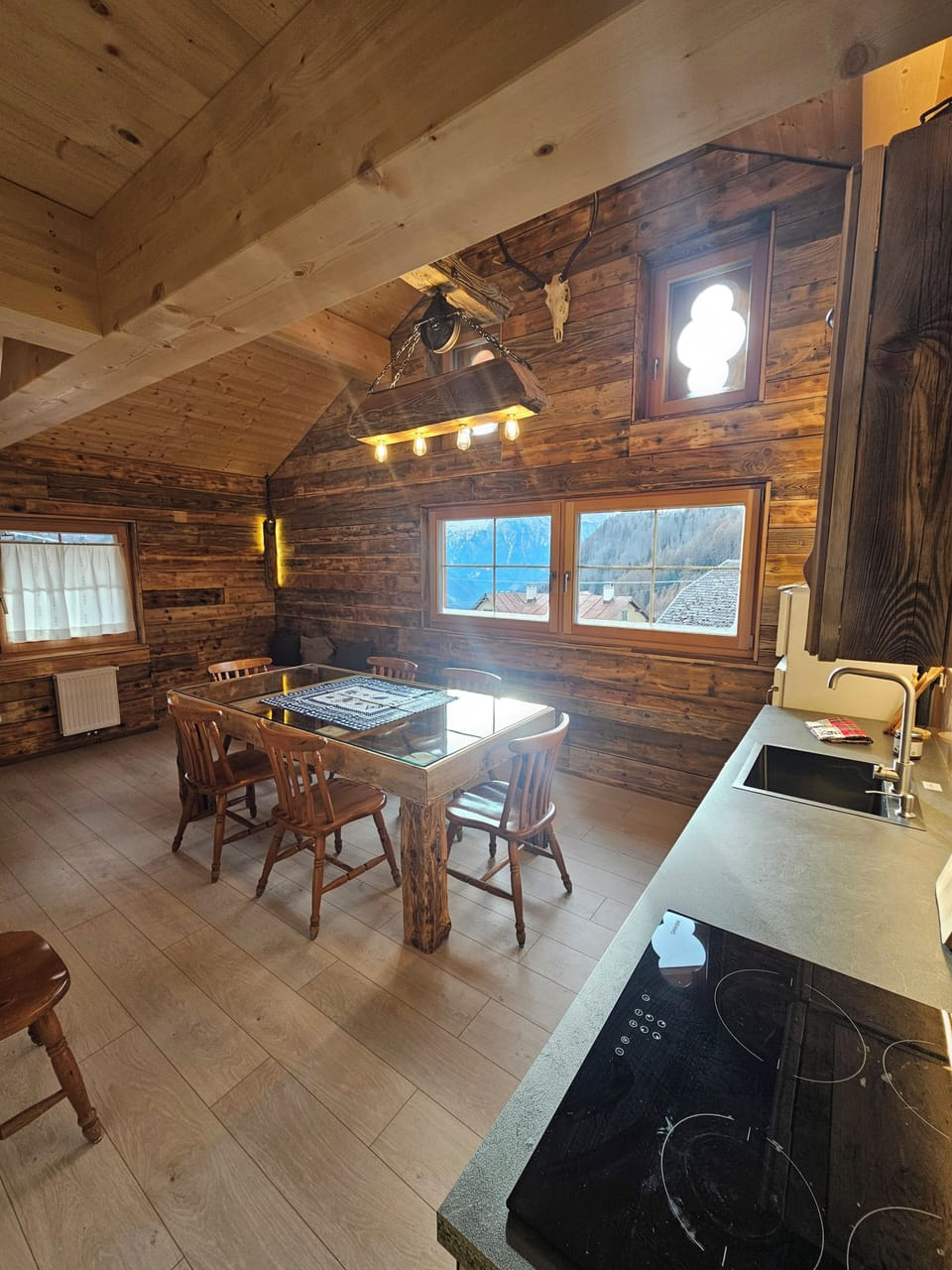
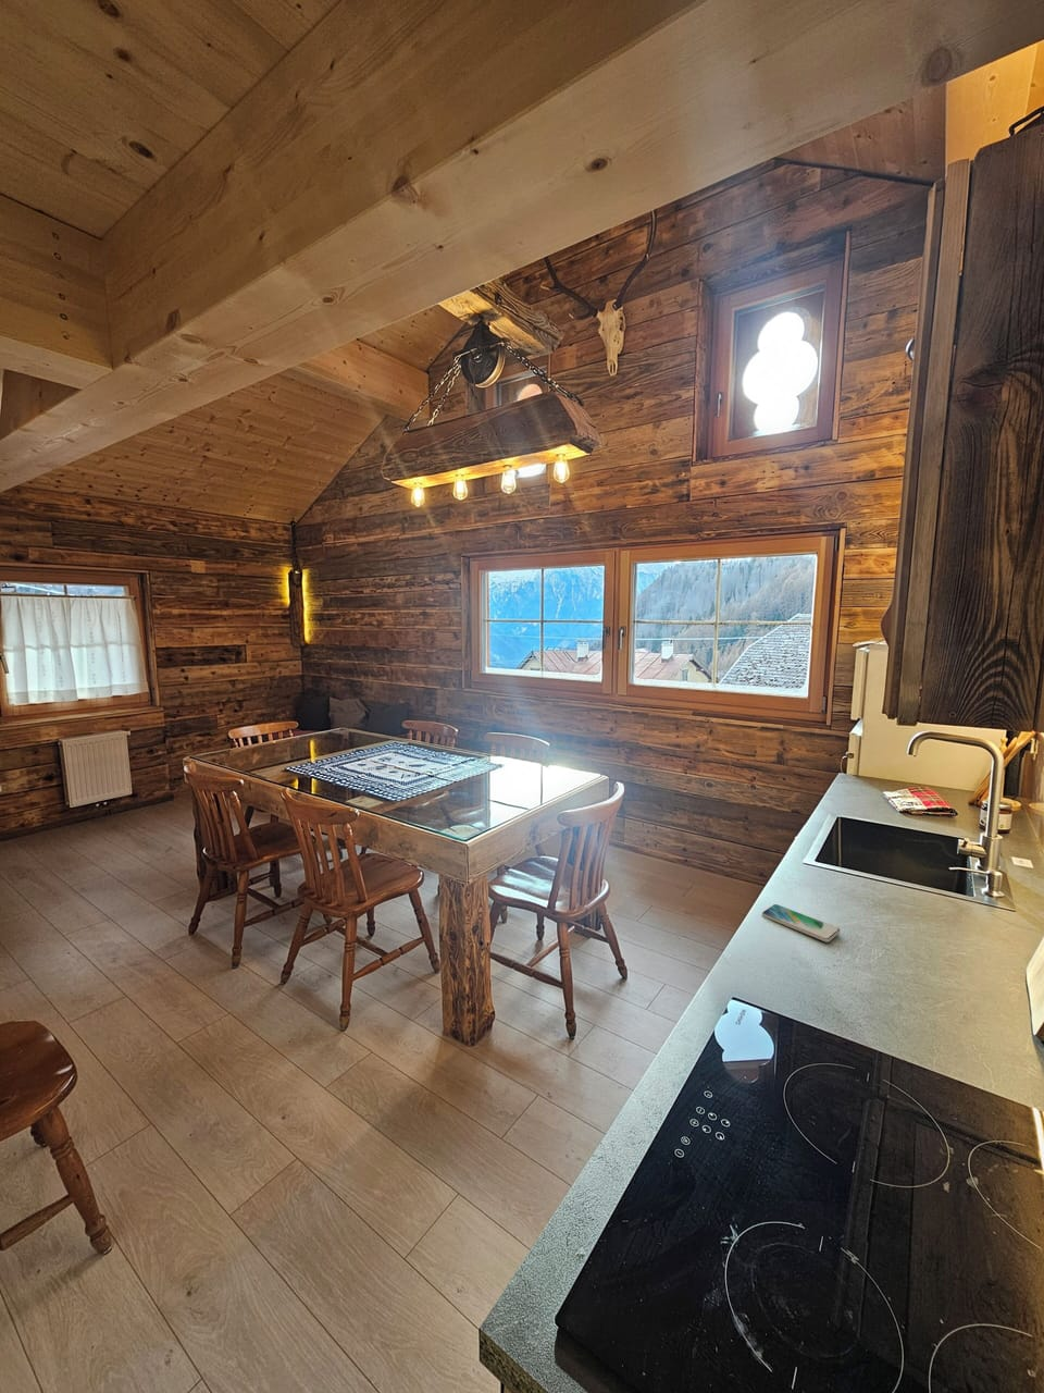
+ smartphone [761,904,842,943]
